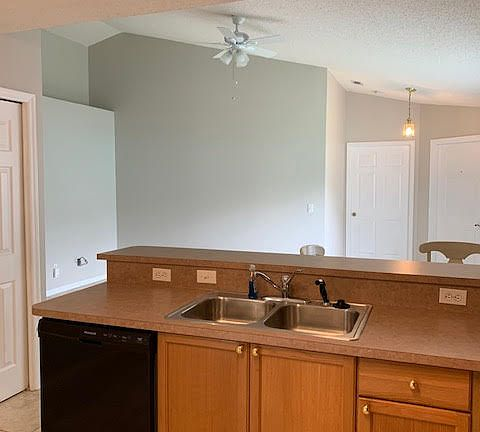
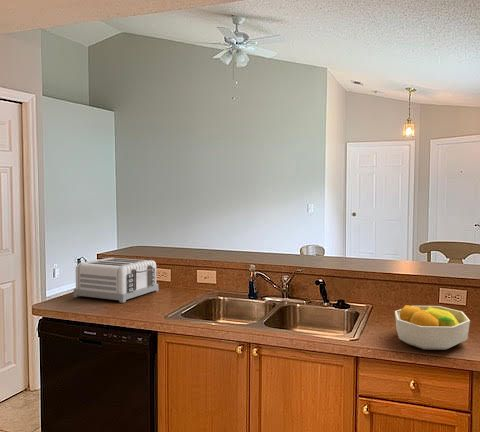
+ fruit bowl [394,304,471,351]
+ toaster [73,257,159,304]
